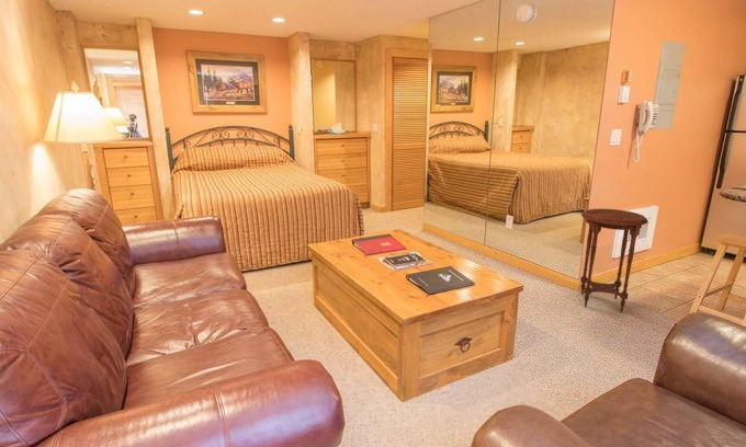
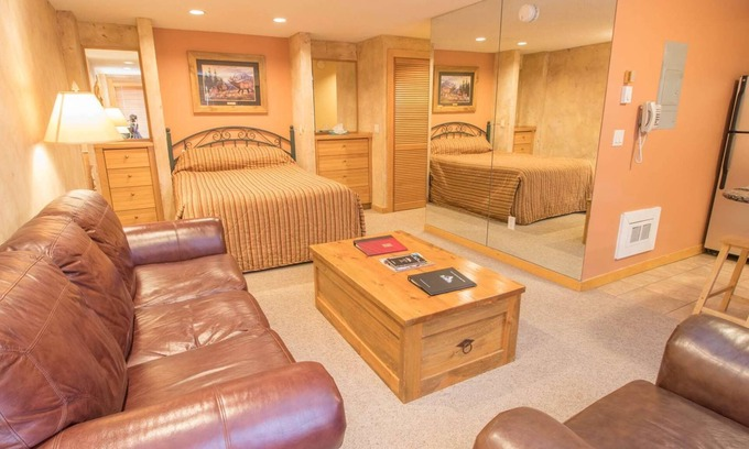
- side table [579,208,649,313]
